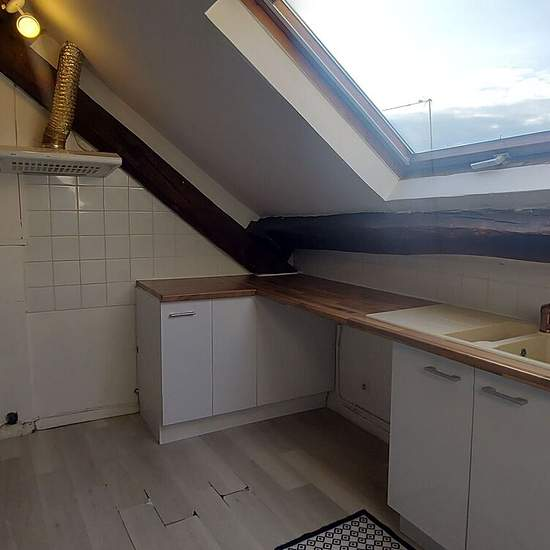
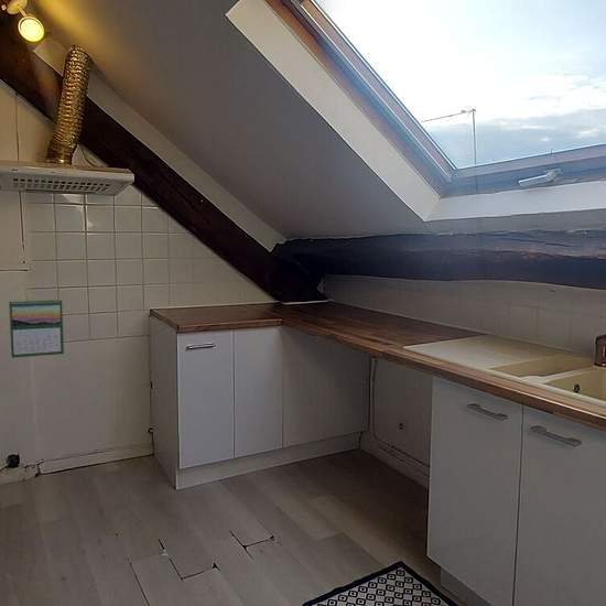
+ calendar [8,297,65,359]
